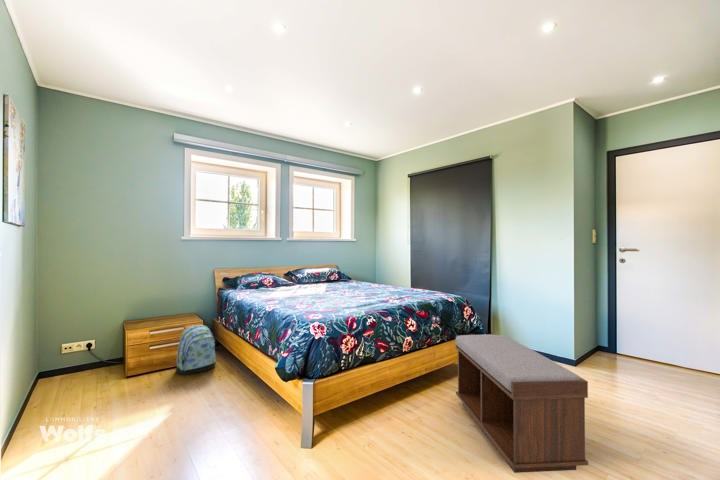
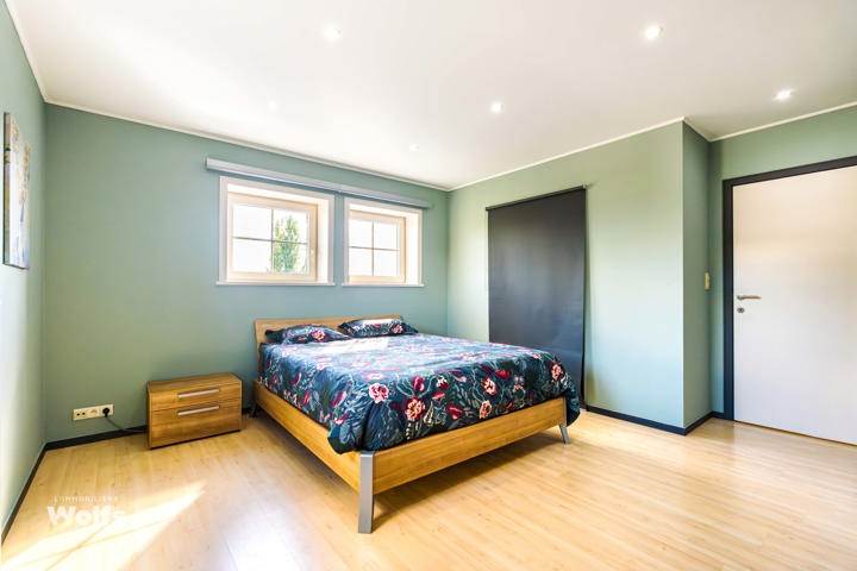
- backpack [175,324,217,375]
- bench [455,333,589,474]
